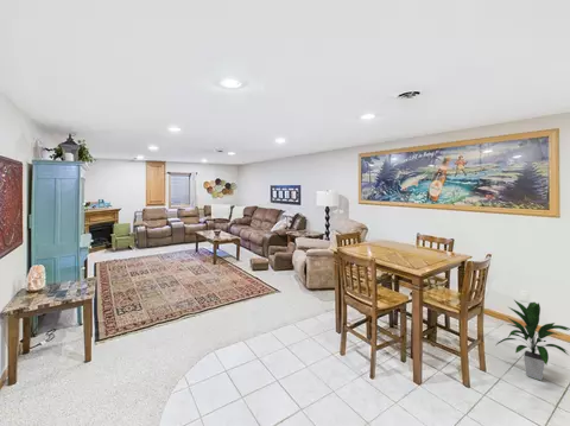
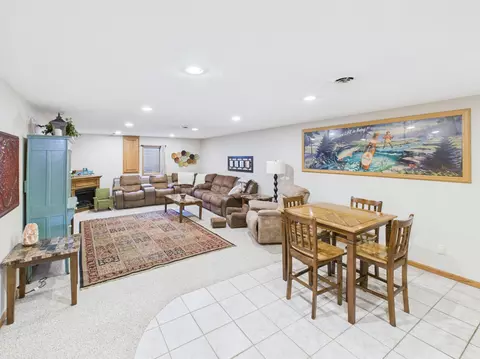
- indoor plant [496,299,570,381]
